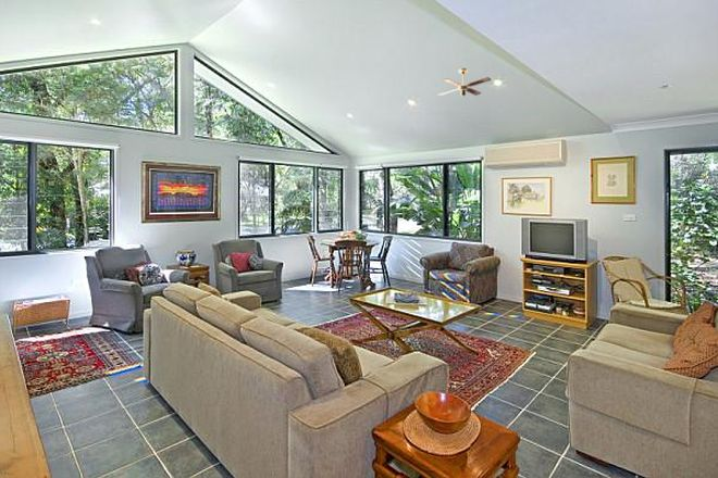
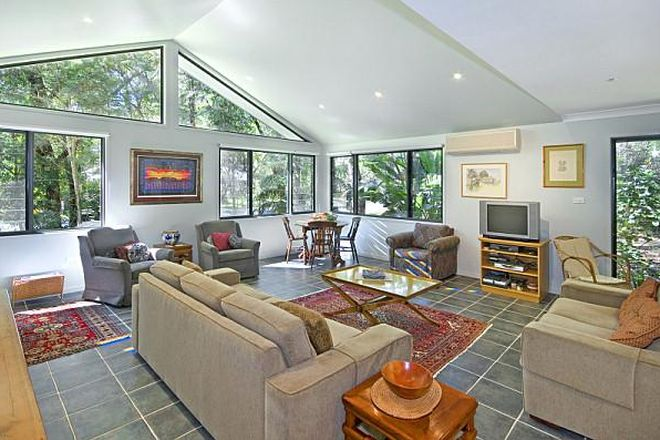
- ceiling fan [437,67,492,97]
